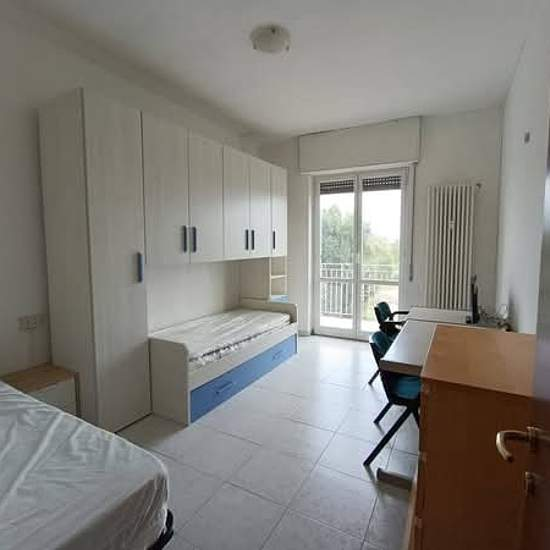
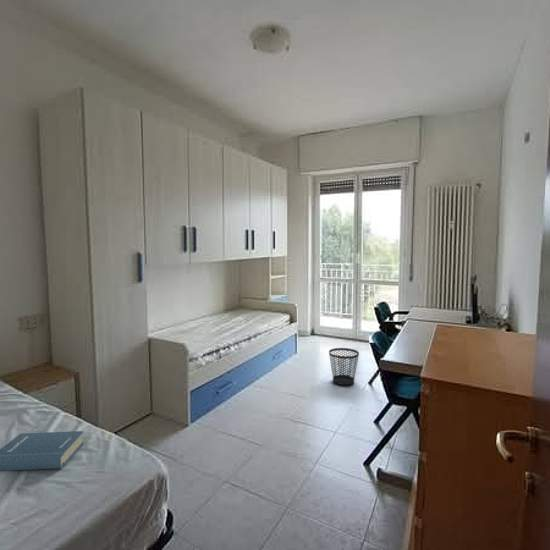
+ hardback book [0,430,84,472]
+ wastebasket [328,347,360,386]
